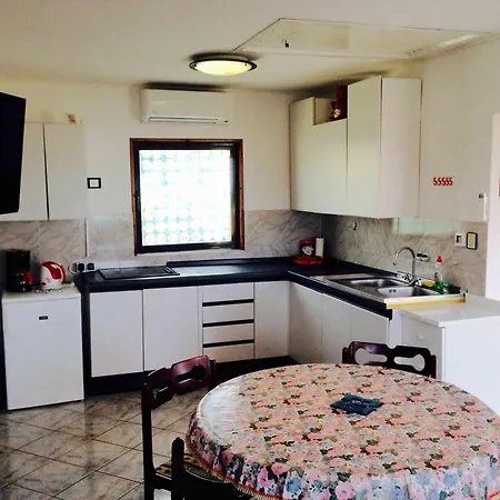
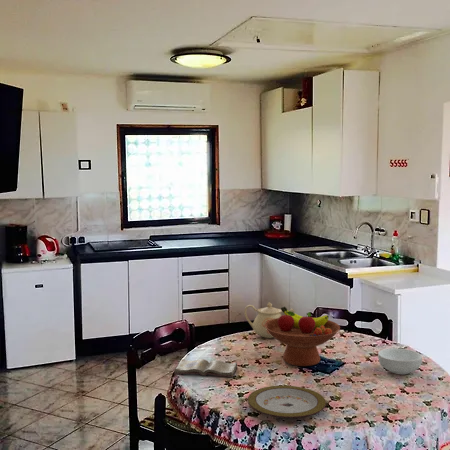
+ cereal bowl [377,347,423,375]
+ fruit bowl [264,306,341,367]
+ teapot [243,301,296,339]
+ plate [247,385,327,419]
+ diary [174,358,238,378]
